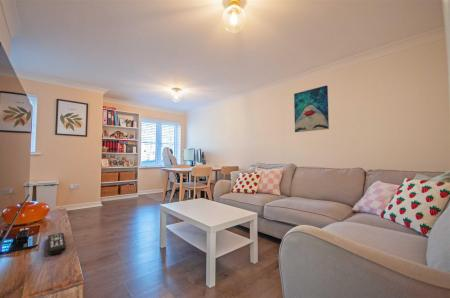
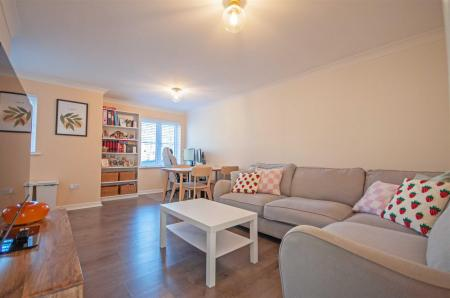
- wall art [293,85,330,133]
- remote control [47,232,67,256]
